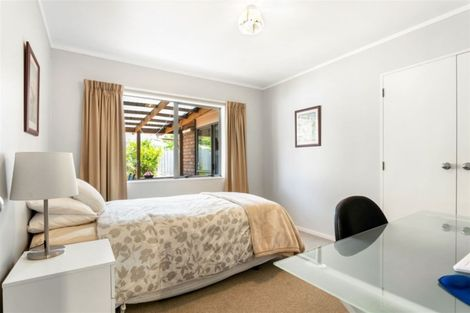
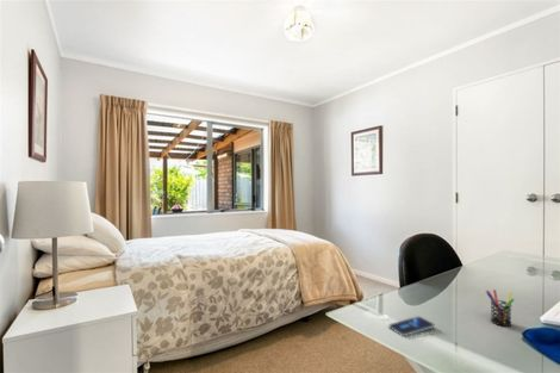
+ smartphone [388,316,436,337]
+ pen holder [485,288,516,328]
